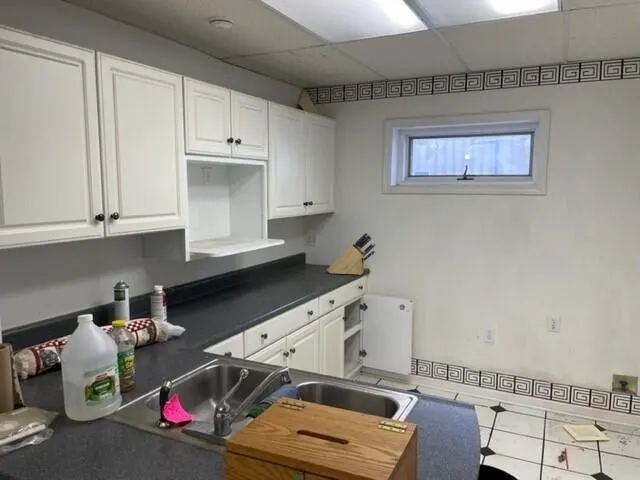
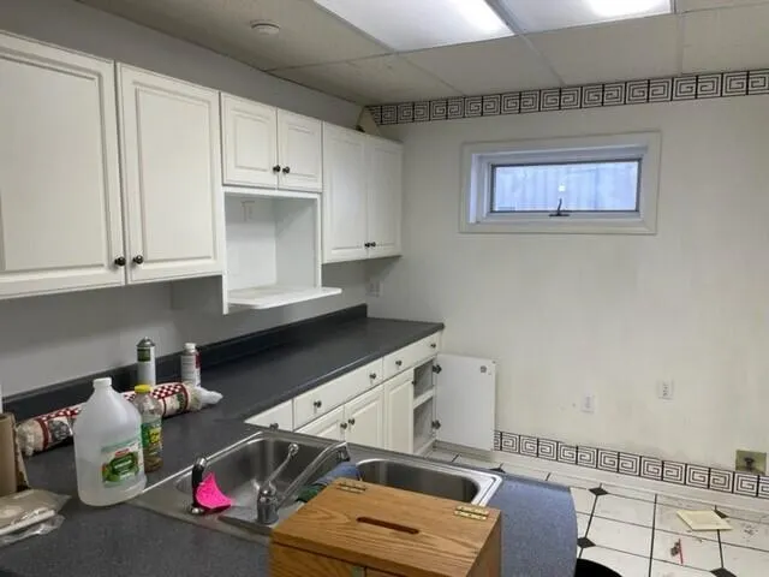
- knife block [326,231,377,276]
